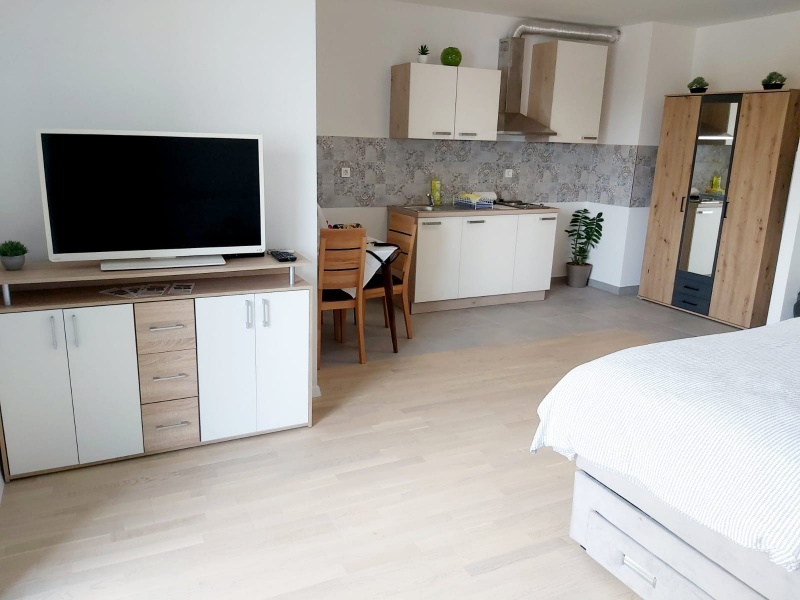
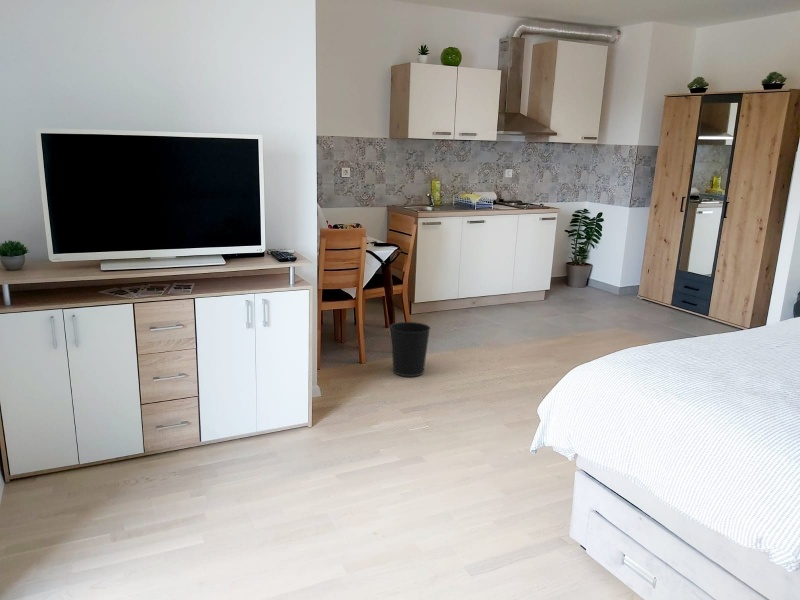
+ wastebasket [389,321,431,378]
